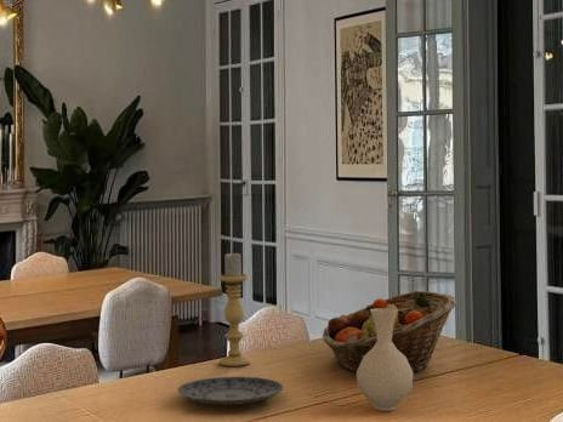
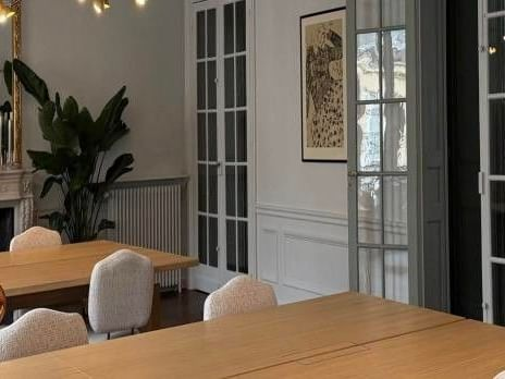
- plate [176,375,285,406]
- vase [356,308,414,412]
- candle holder [218,250,251,367]
- fruit basket [322,290,457,373]
